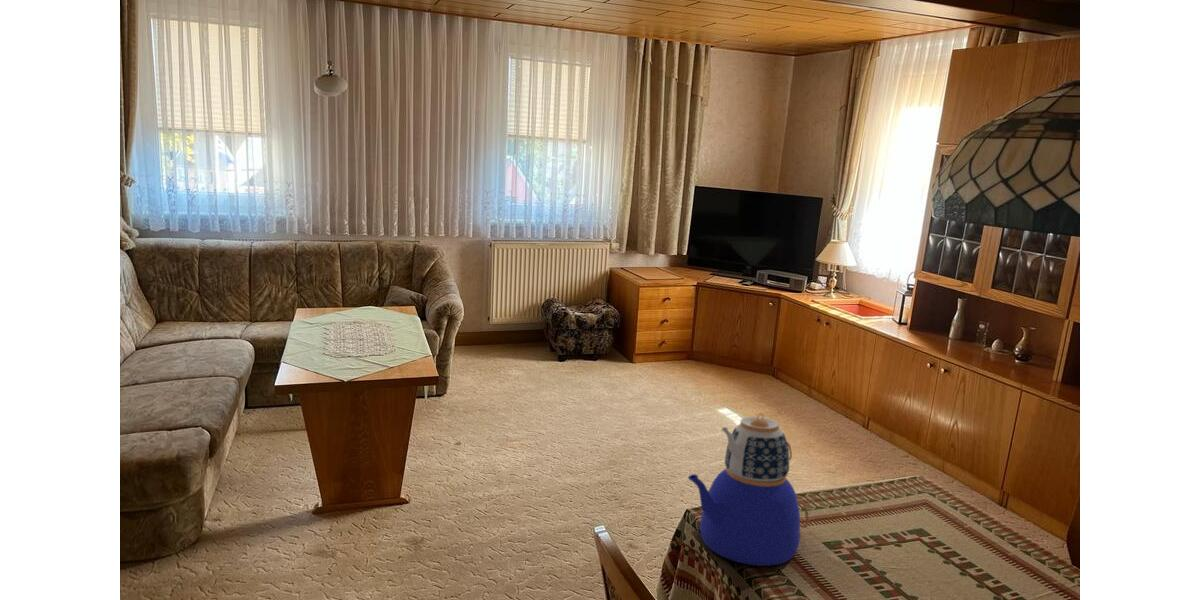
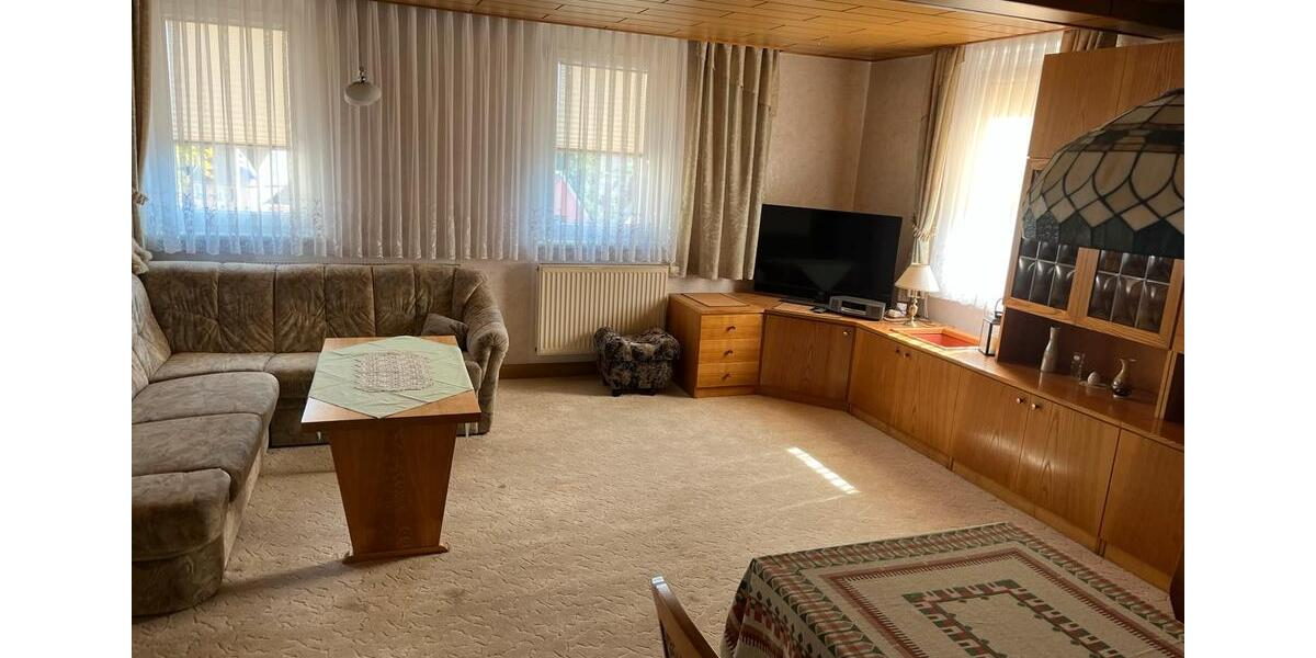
- teapot [687,412,810,567]
